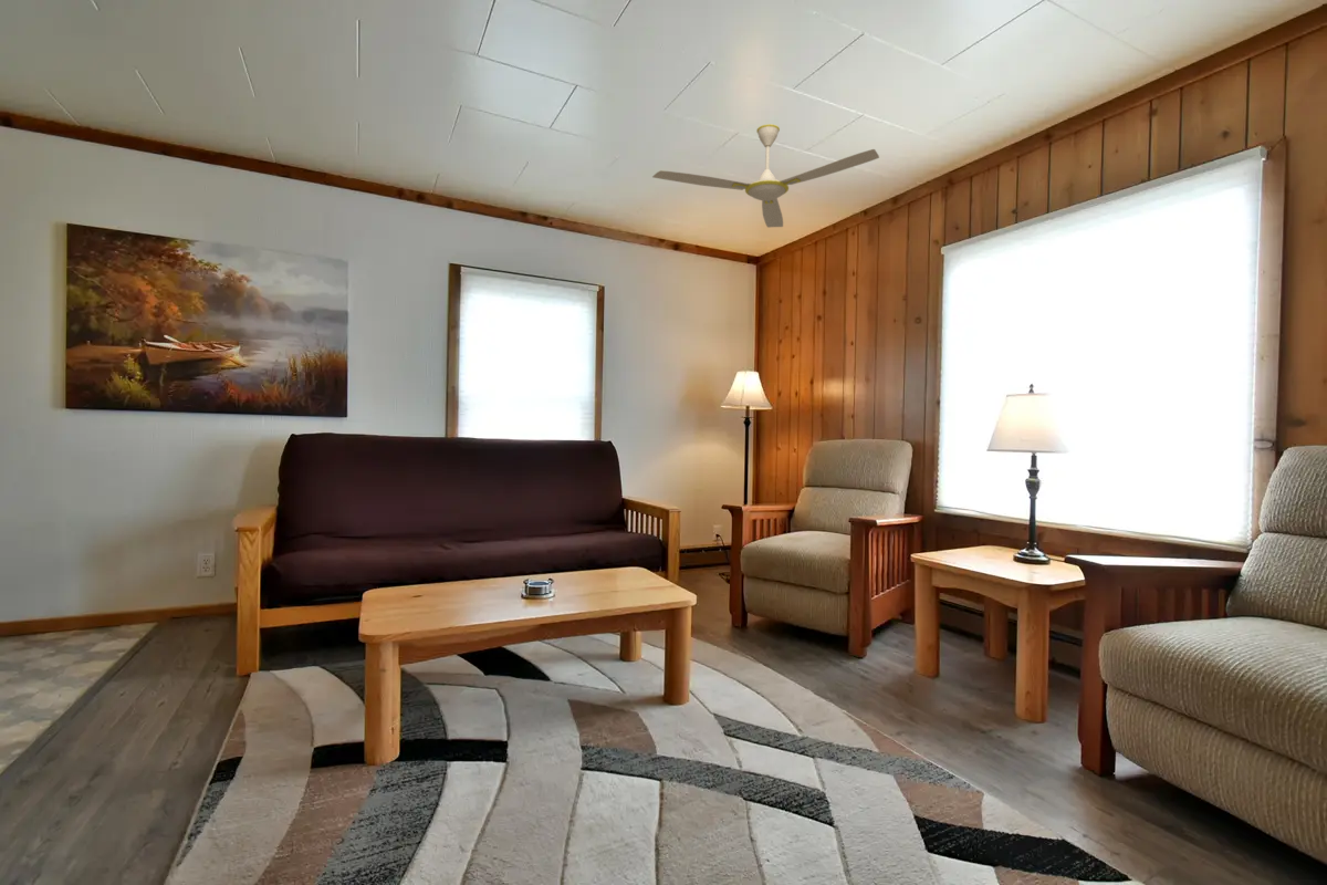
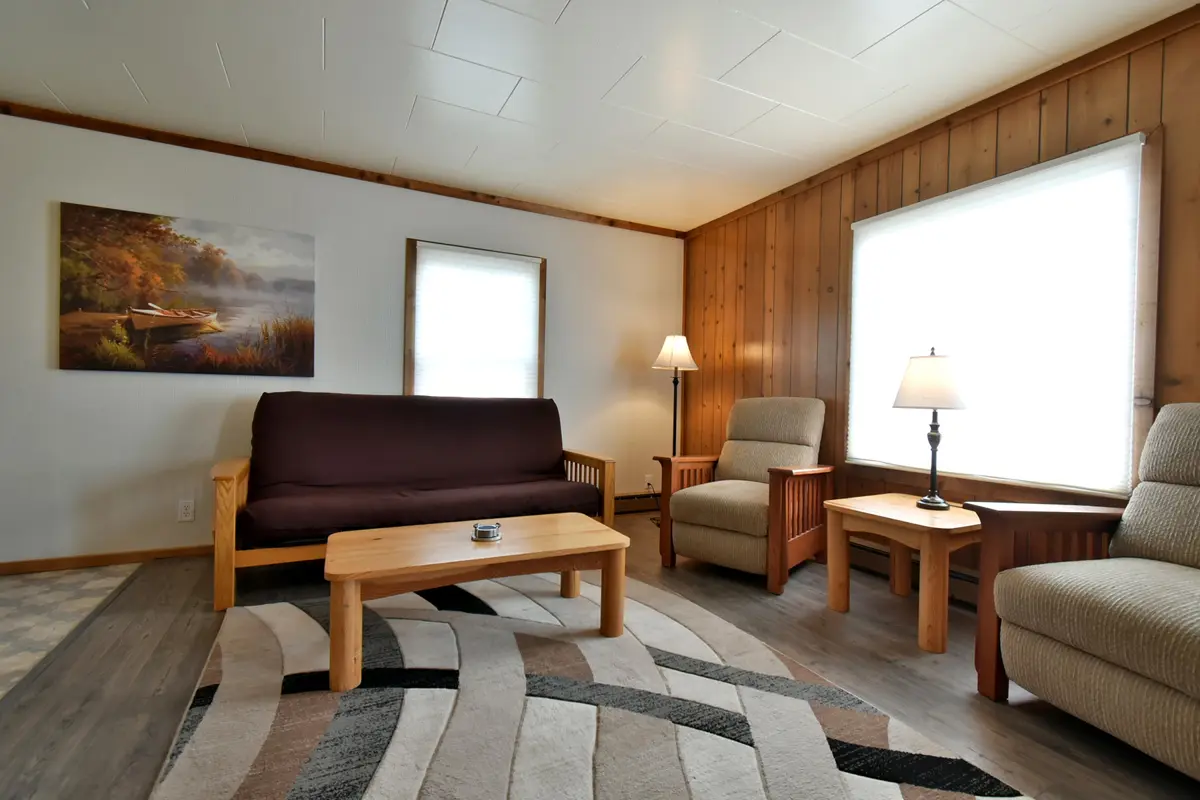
- ceiling fan [651,123,880,229]
